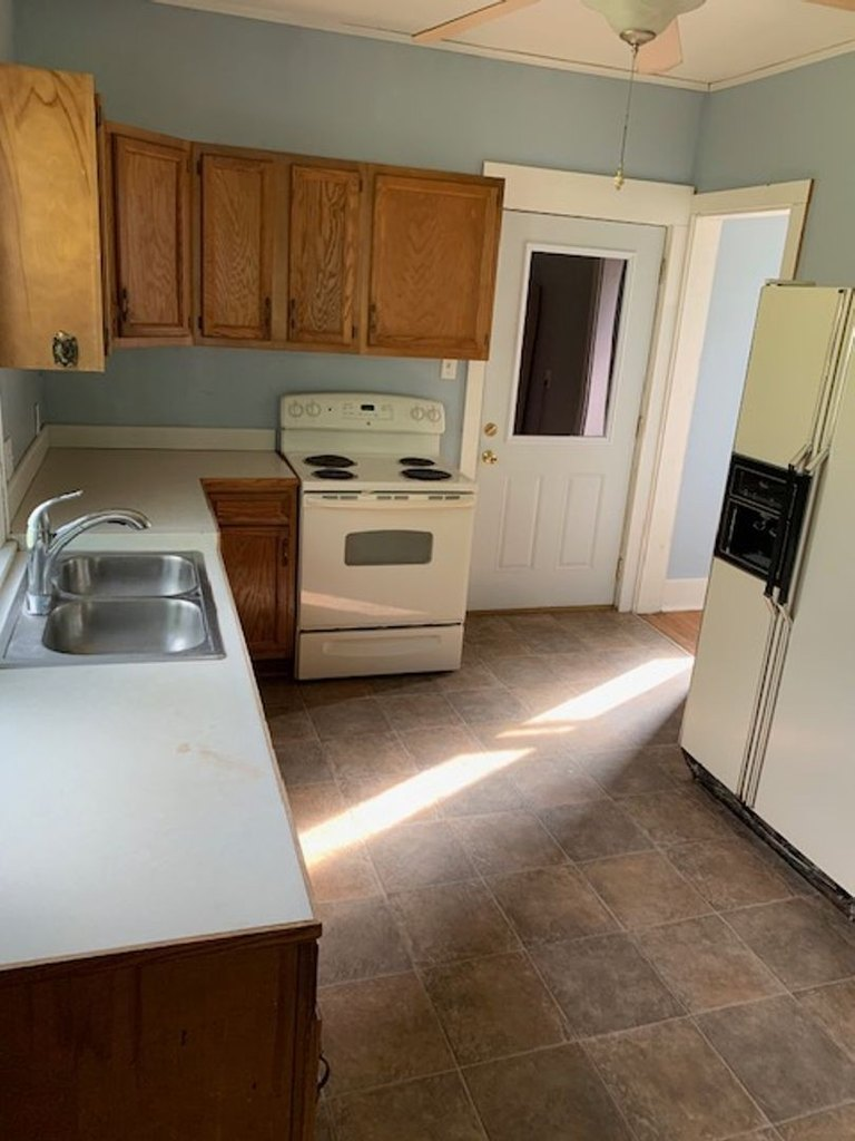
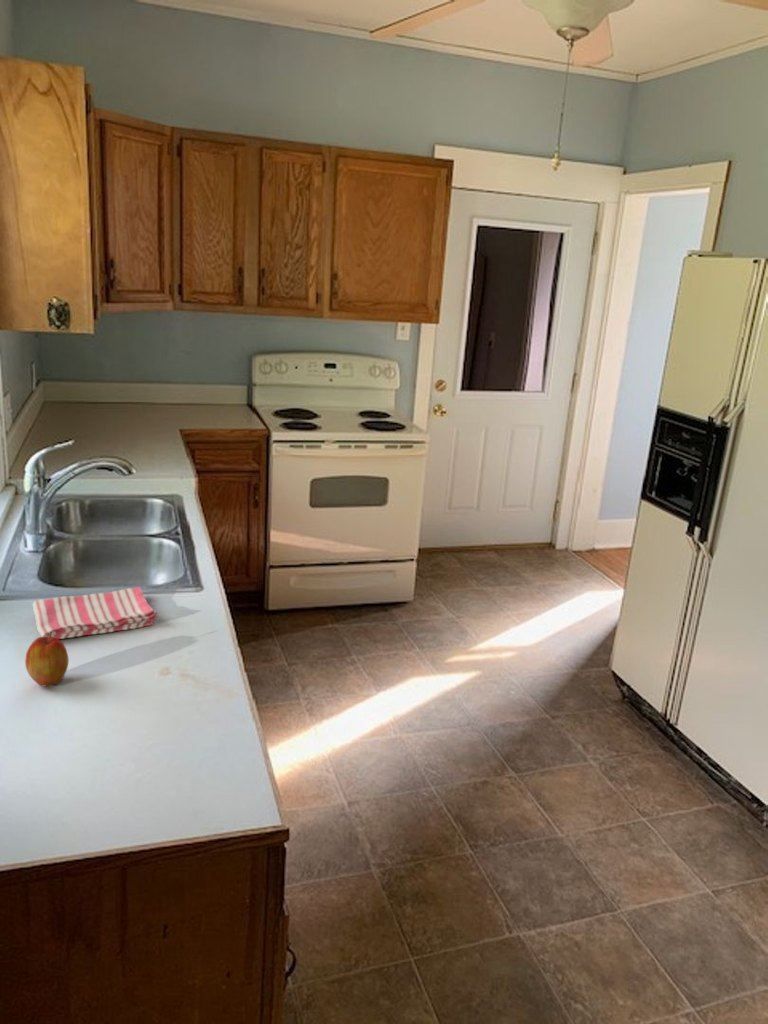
+ apple [24,631,70,687]
+ dish towel [32,586,159,640]
